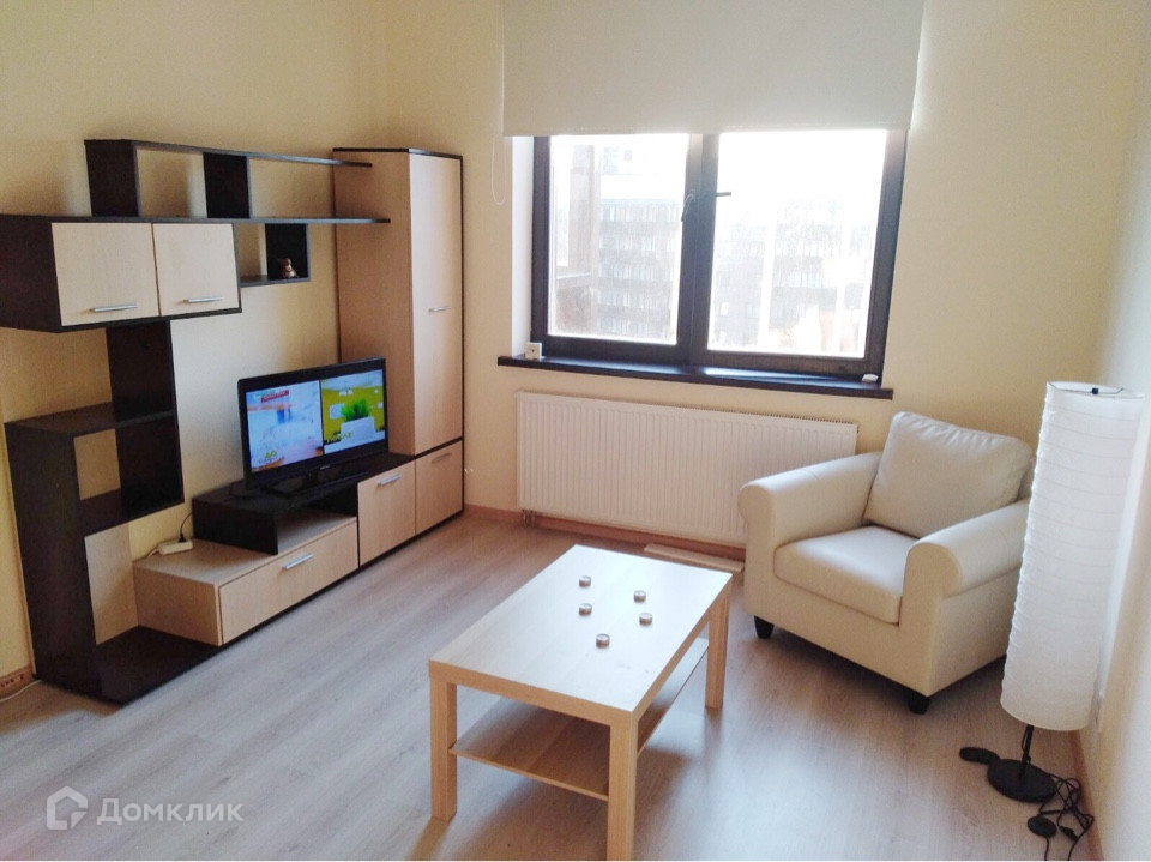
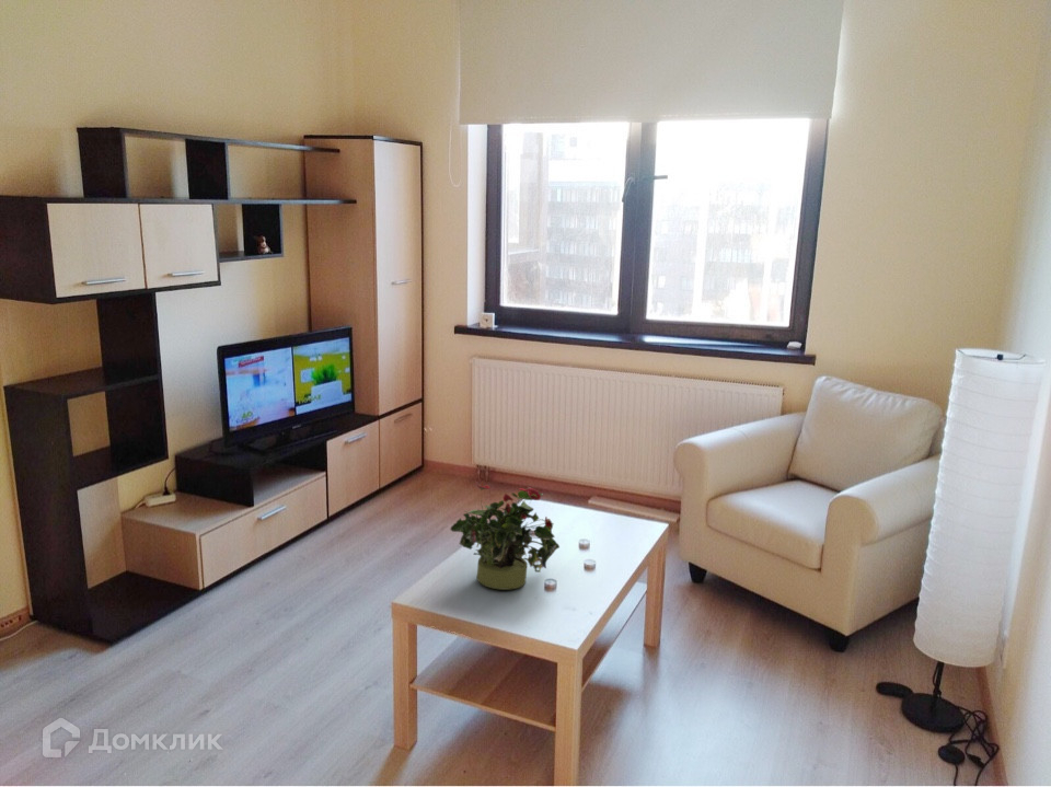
+ potted plant [449,482,561,591]
